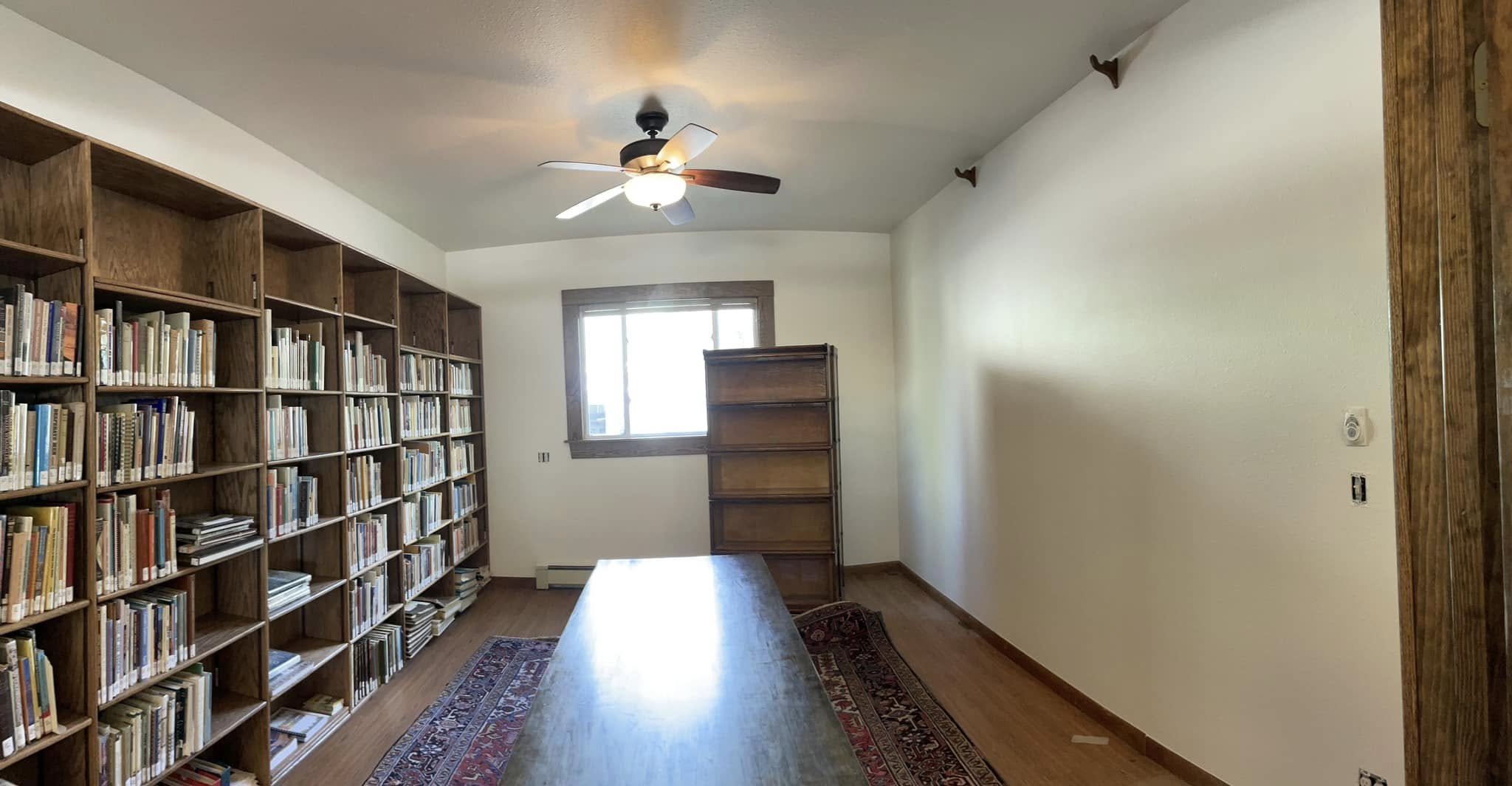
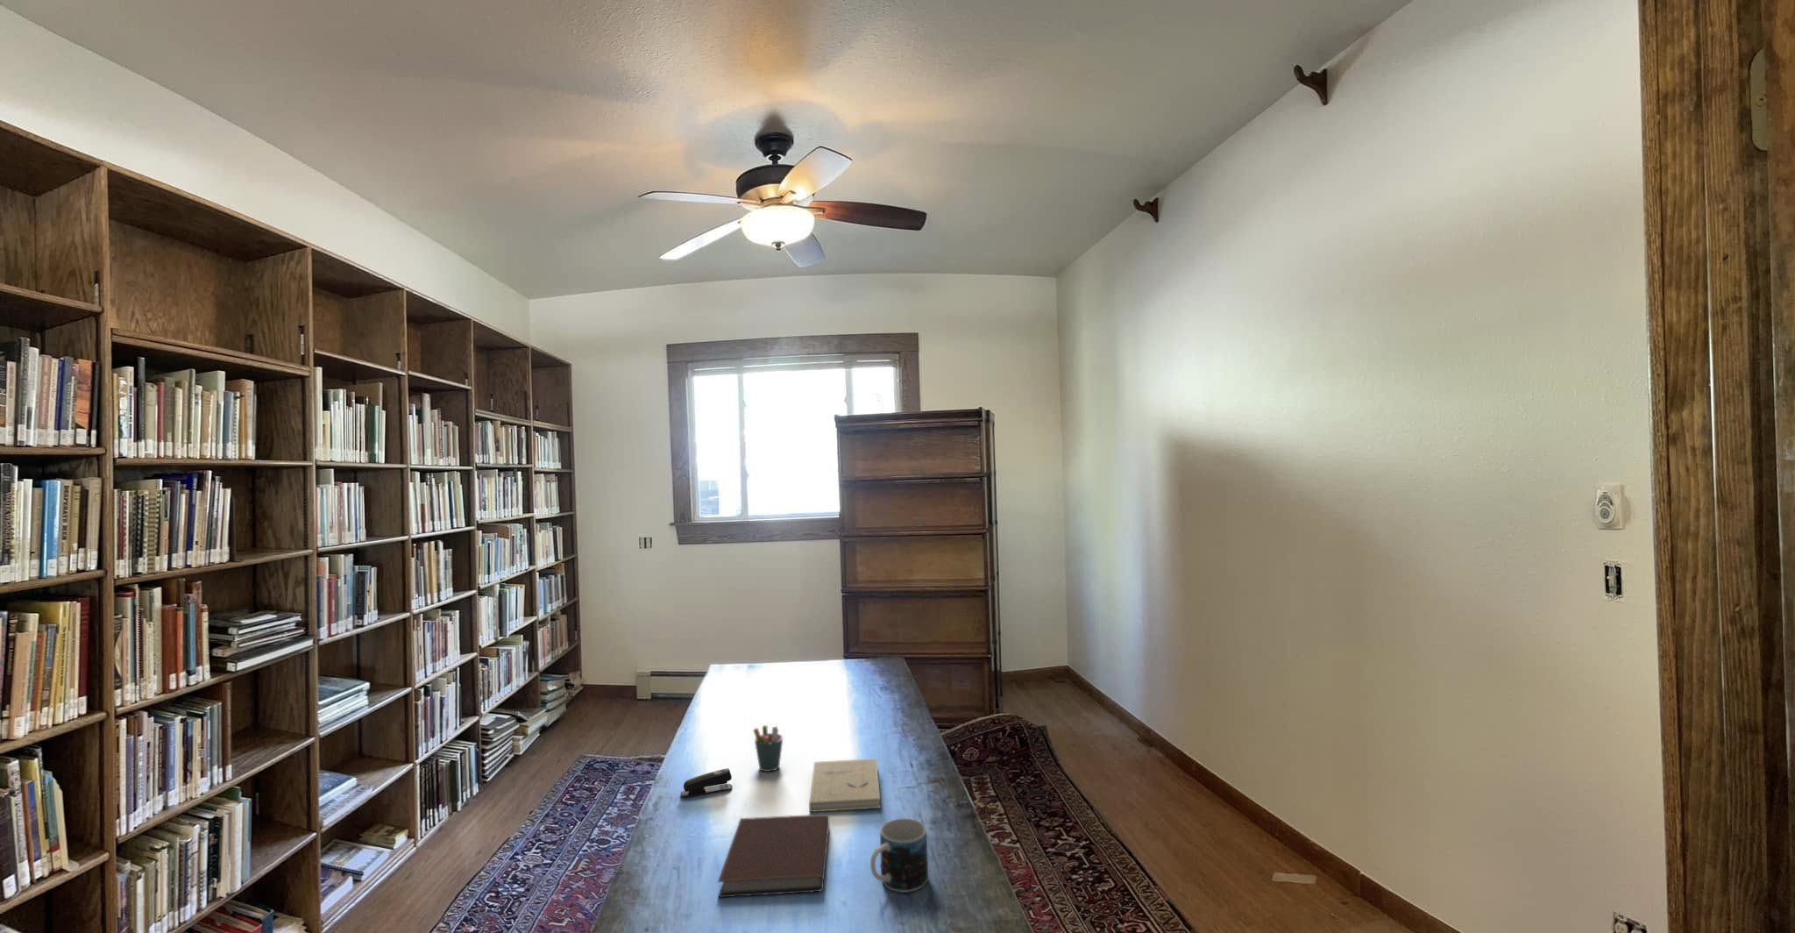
+ mug [869,817,930,894]
+ stapler [680,767,734,798]
+ notebook [717,814,830,897]
+ book [808,757,881,813]
+ pen holder [753,724,785,773]
